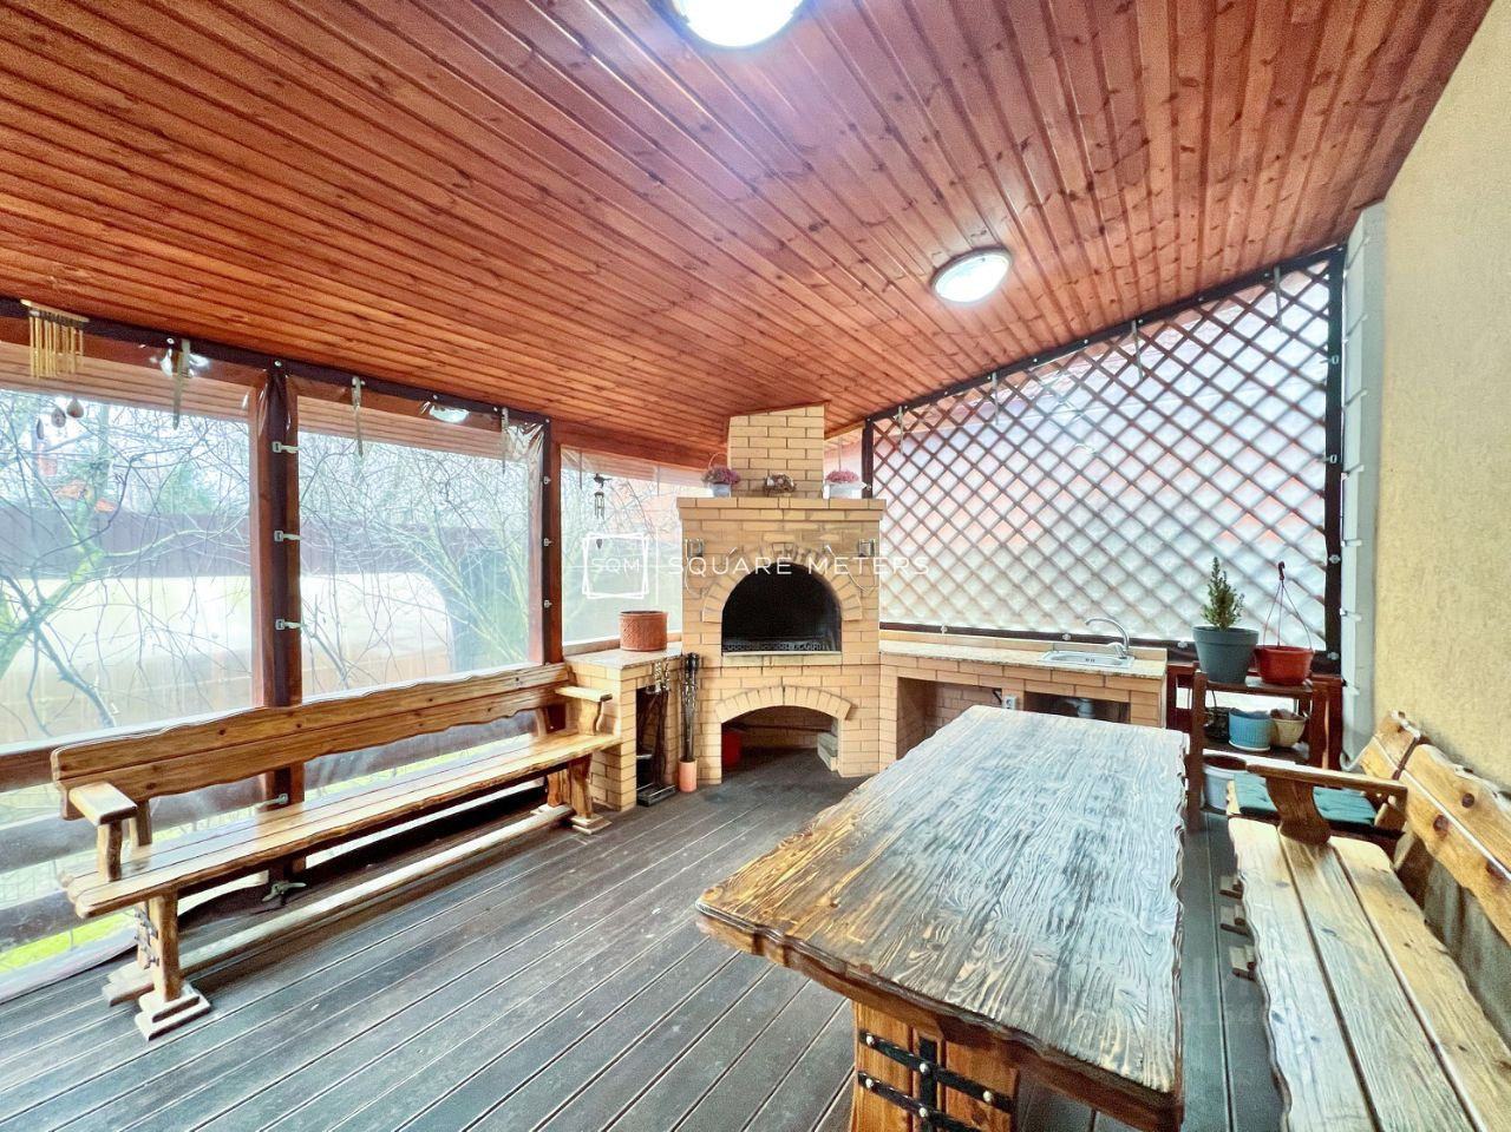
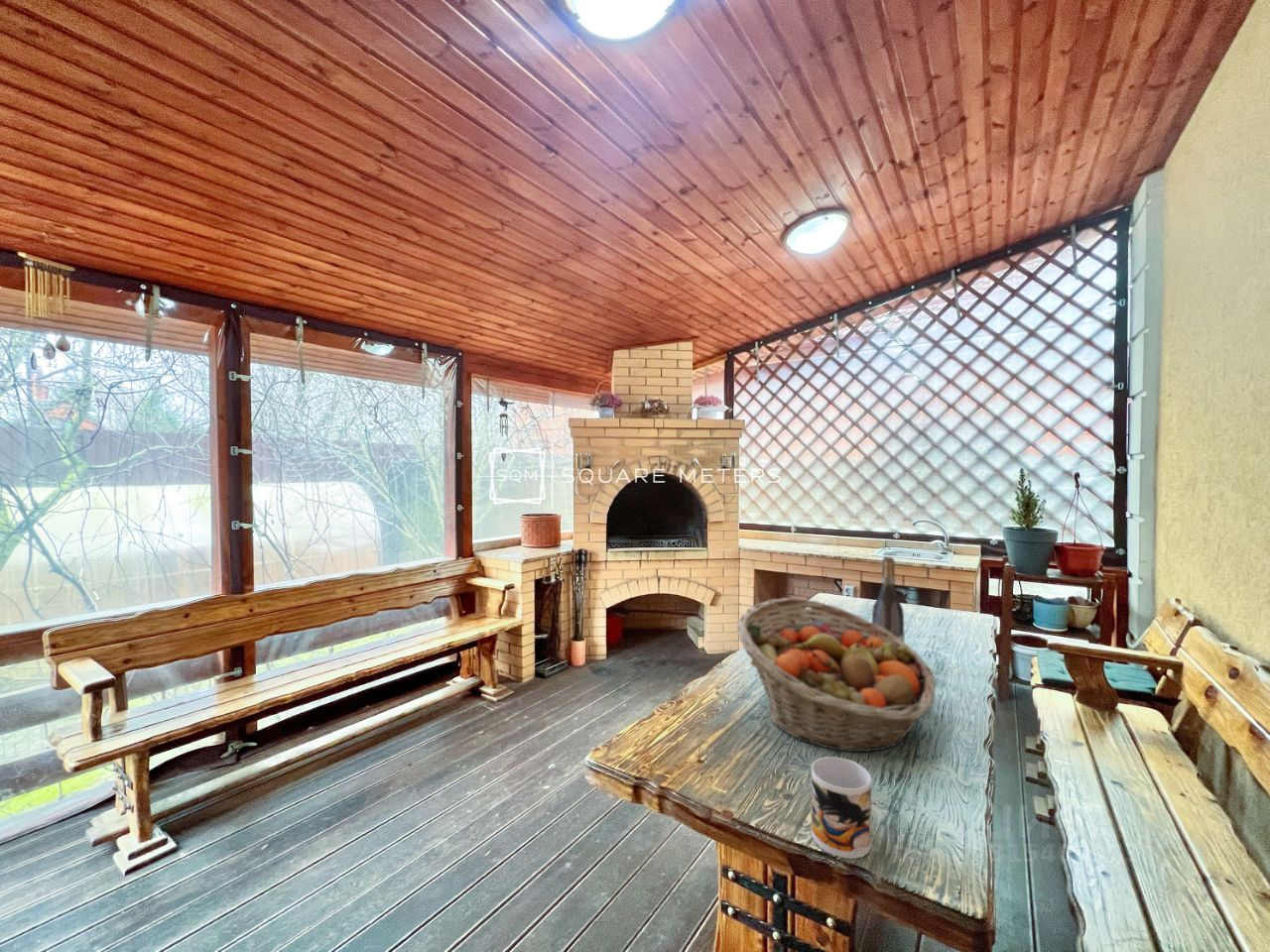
+ fruit basket [736,597,937,753]
+ wine bottle [871,555,905,643]
+ mug [811,756,872,860]
